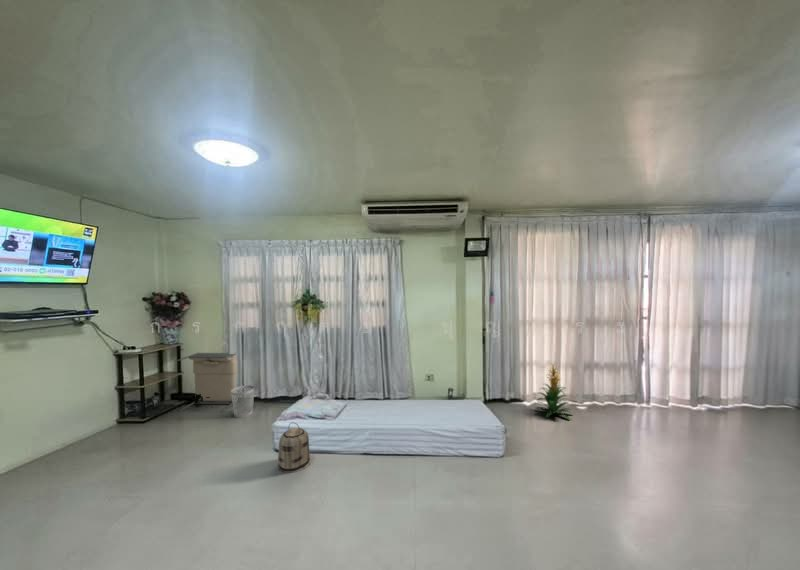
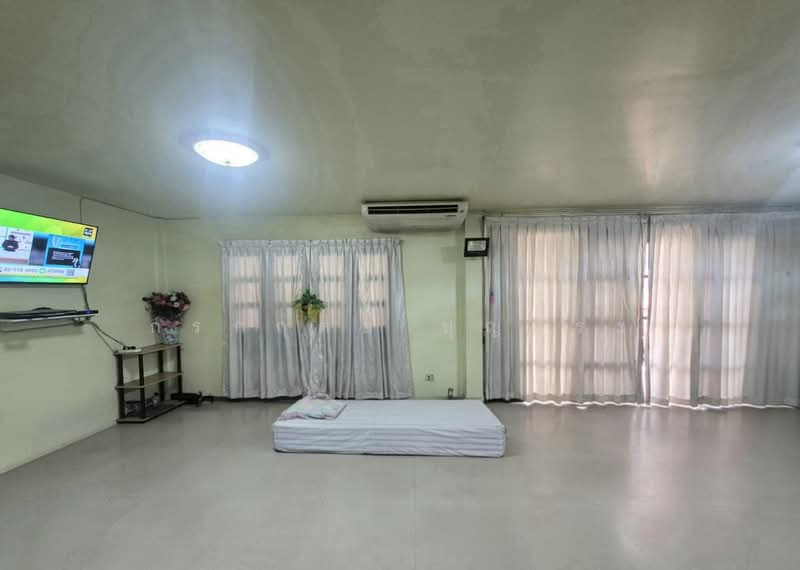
- indoor plant [534,363,574,420]
- basket [277,421,311,474]
- laundry hamper [176,351,239,413]
- wastebasket [231,384,255,419]
